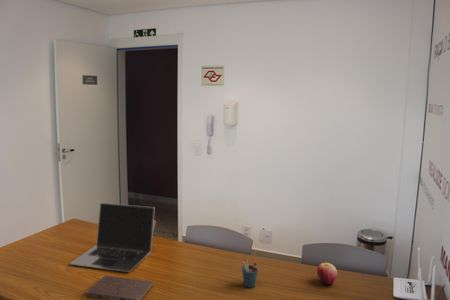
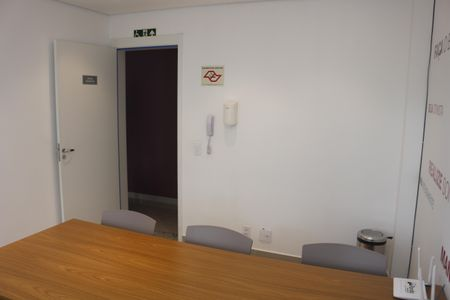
- pen holder [241,258,259,289]
- laptop [69,202,156,273]
- apple [316,261,338,285]
- book [85,275,154,300]
